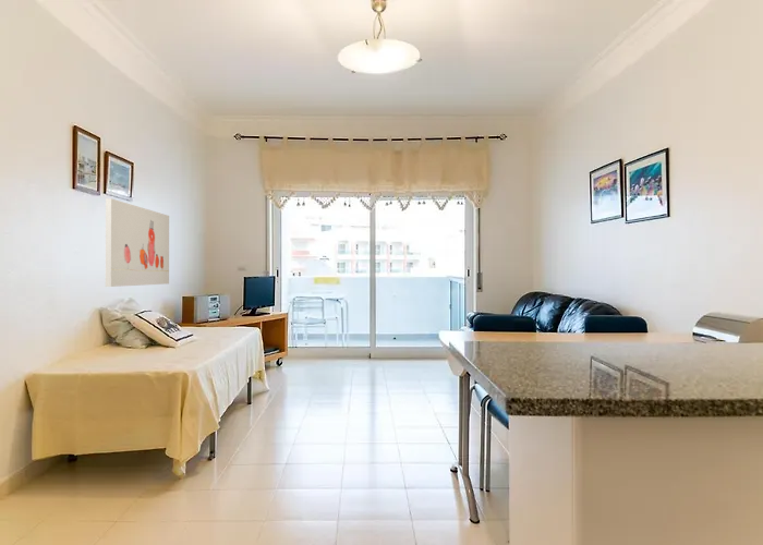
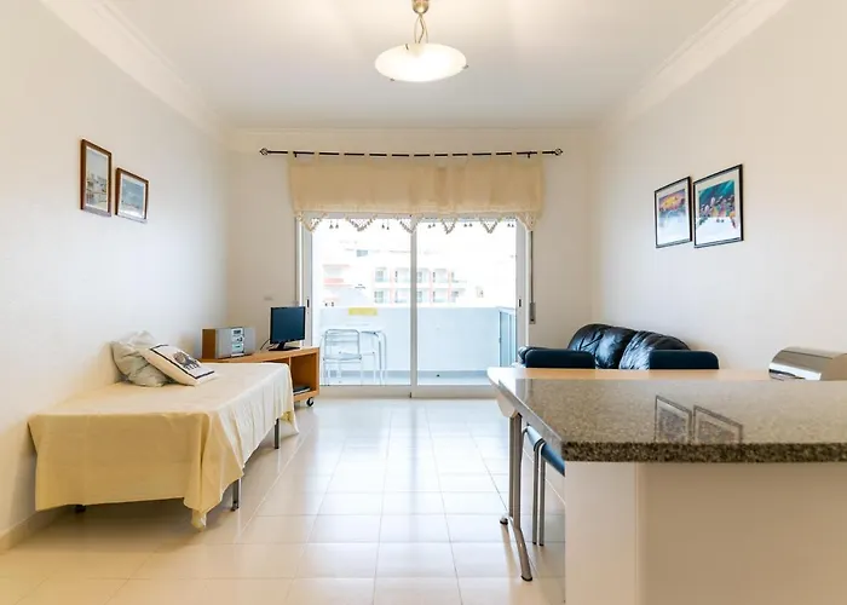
- wall art [105,197,170,288]
